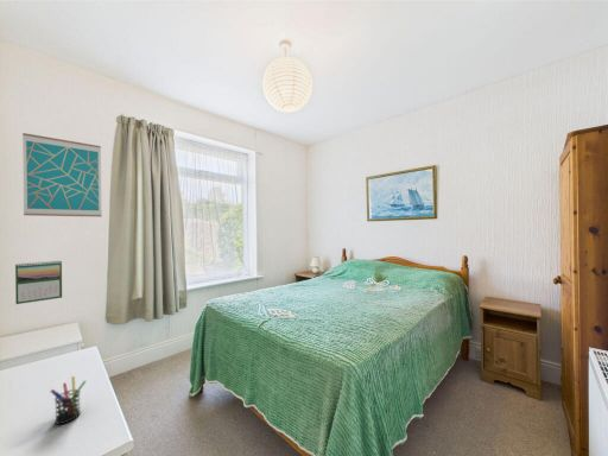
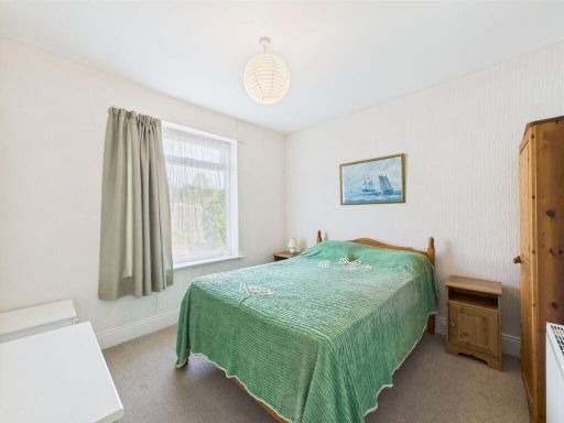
- calendar [14,259,63,305]
- wall art [21,132,103,217]
- pen holder [50,375,87,425]
